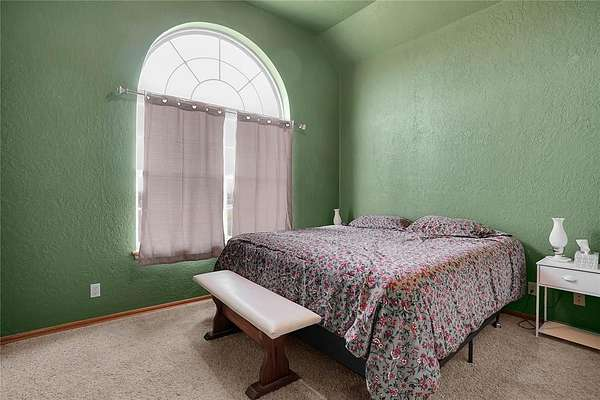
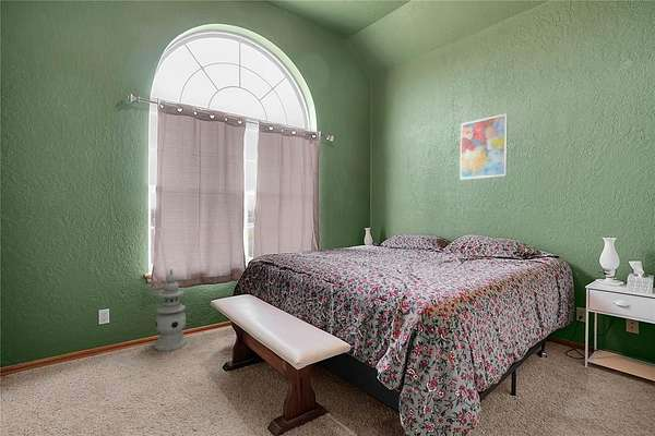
+ wall art [458,112,509,181]
+ lantern [153,268,188,352]
